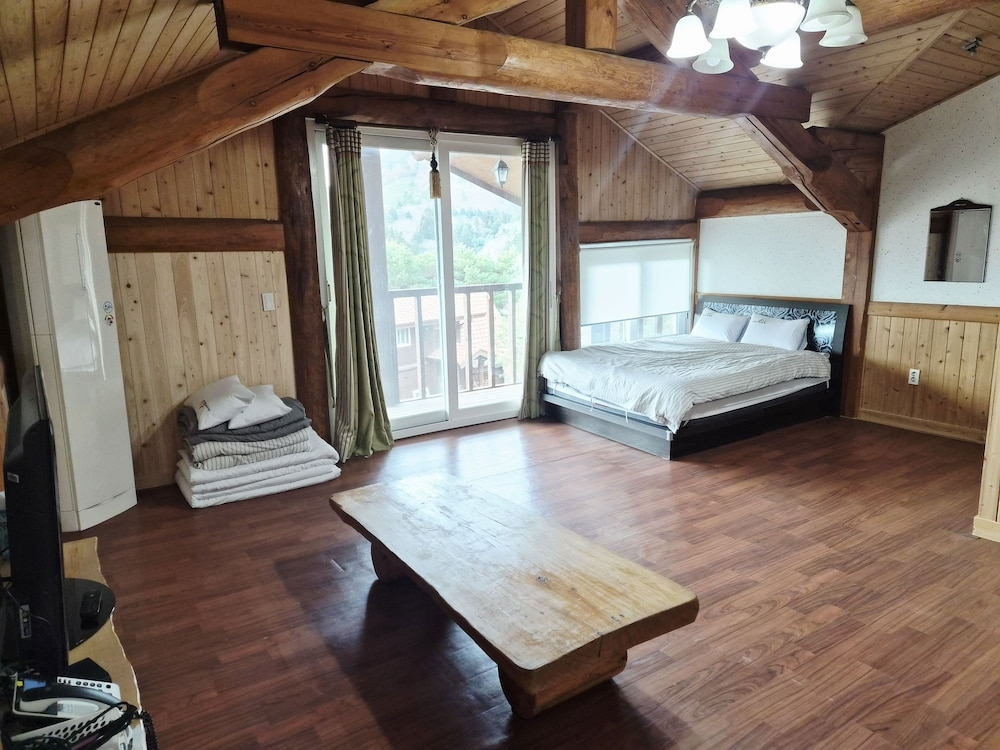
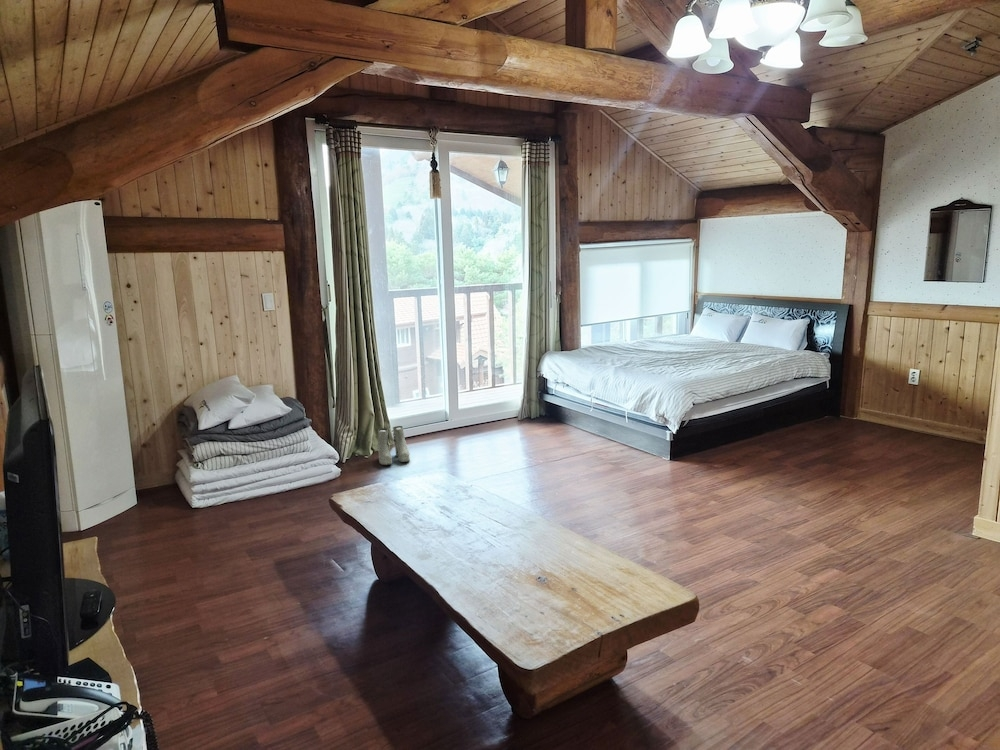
+ boots [376,425,411,466]
